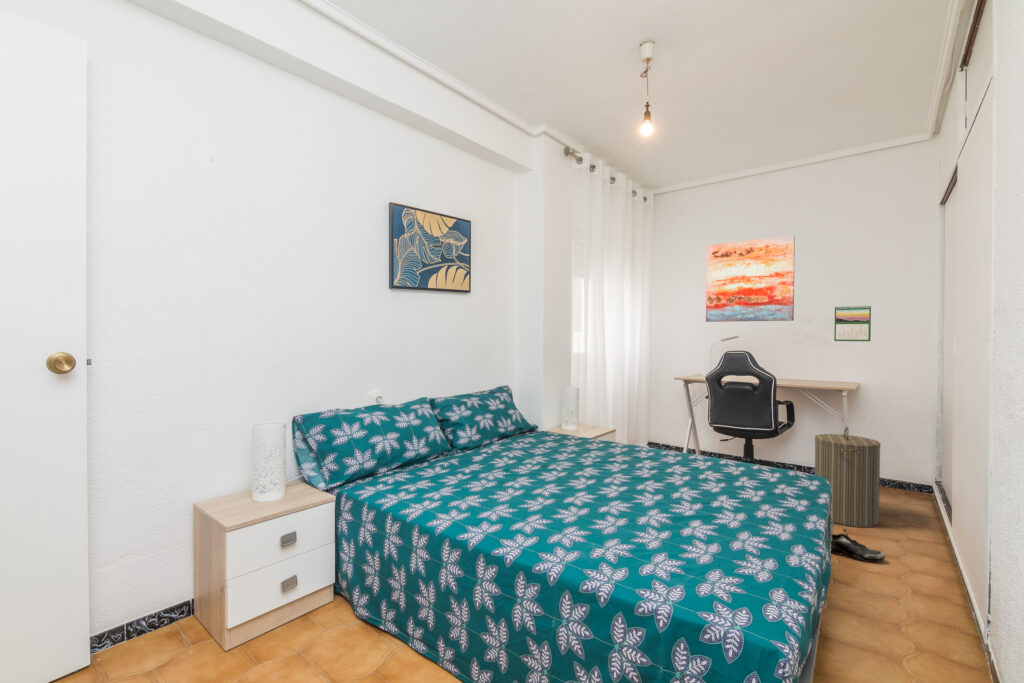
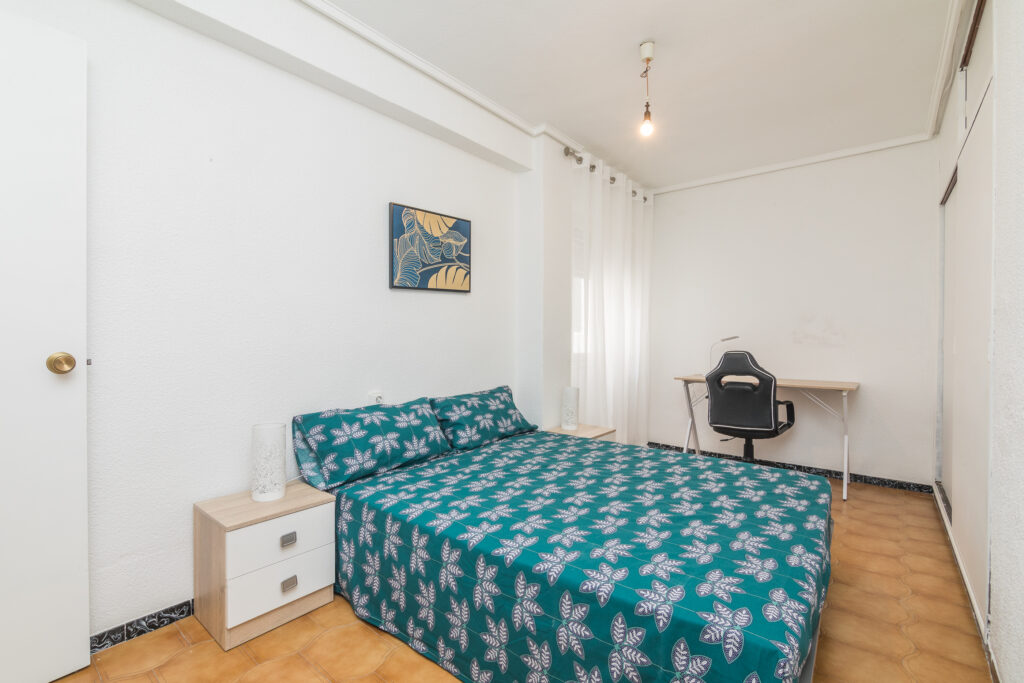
- wall art [705,235,796,323]
- calendar [833,304,872,342]
- laundry hamper [814,426,882,528]
- shoe [830,528,887,563]
